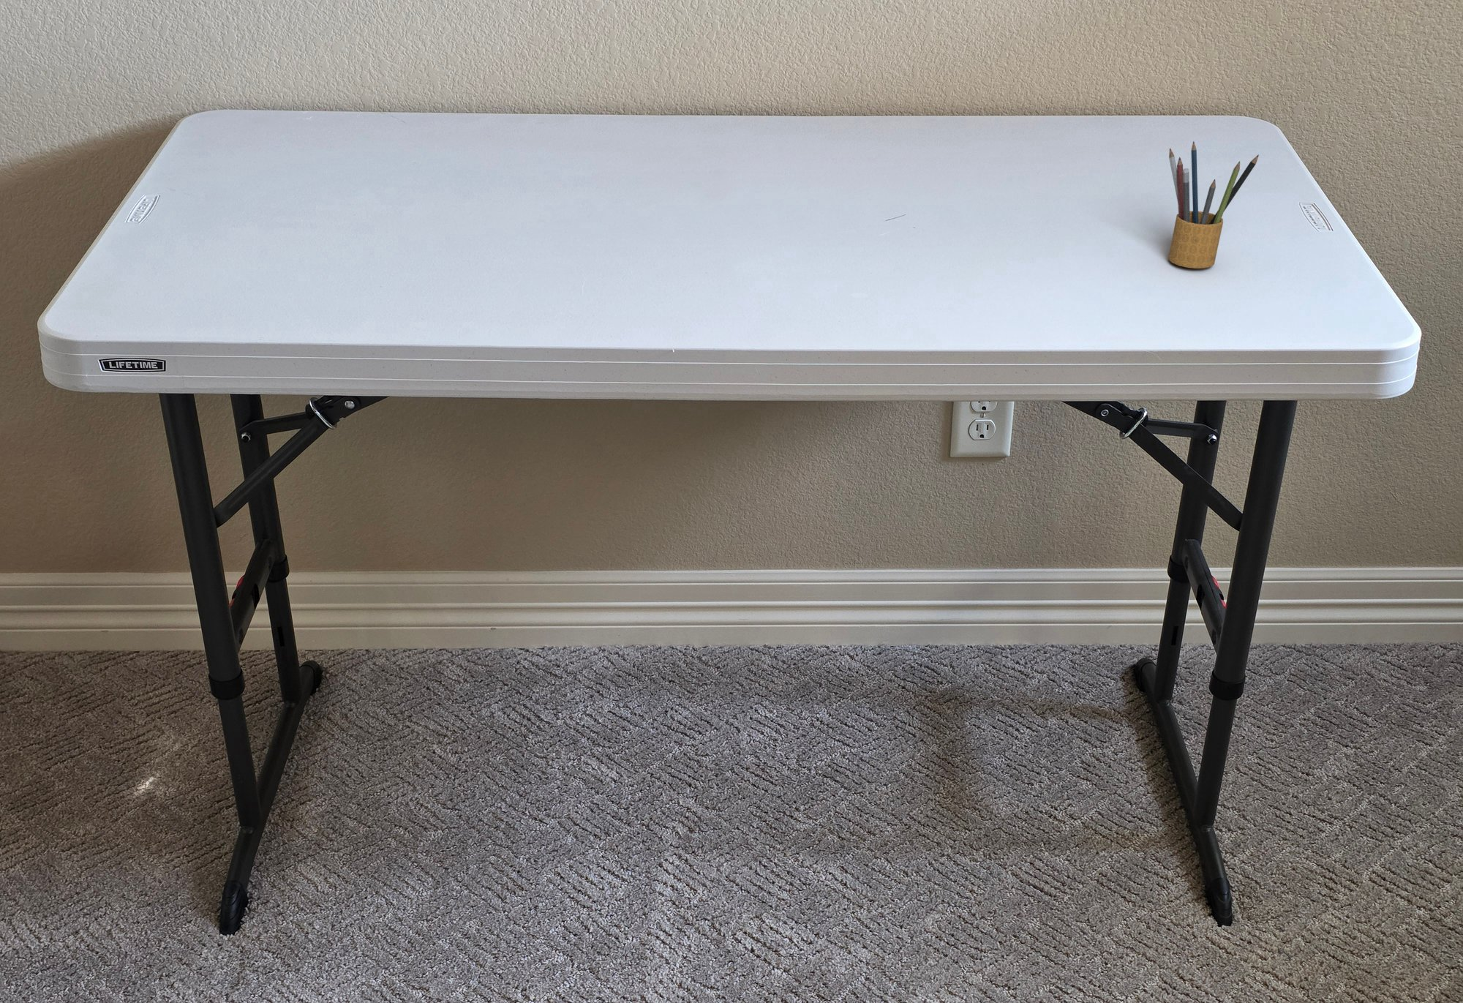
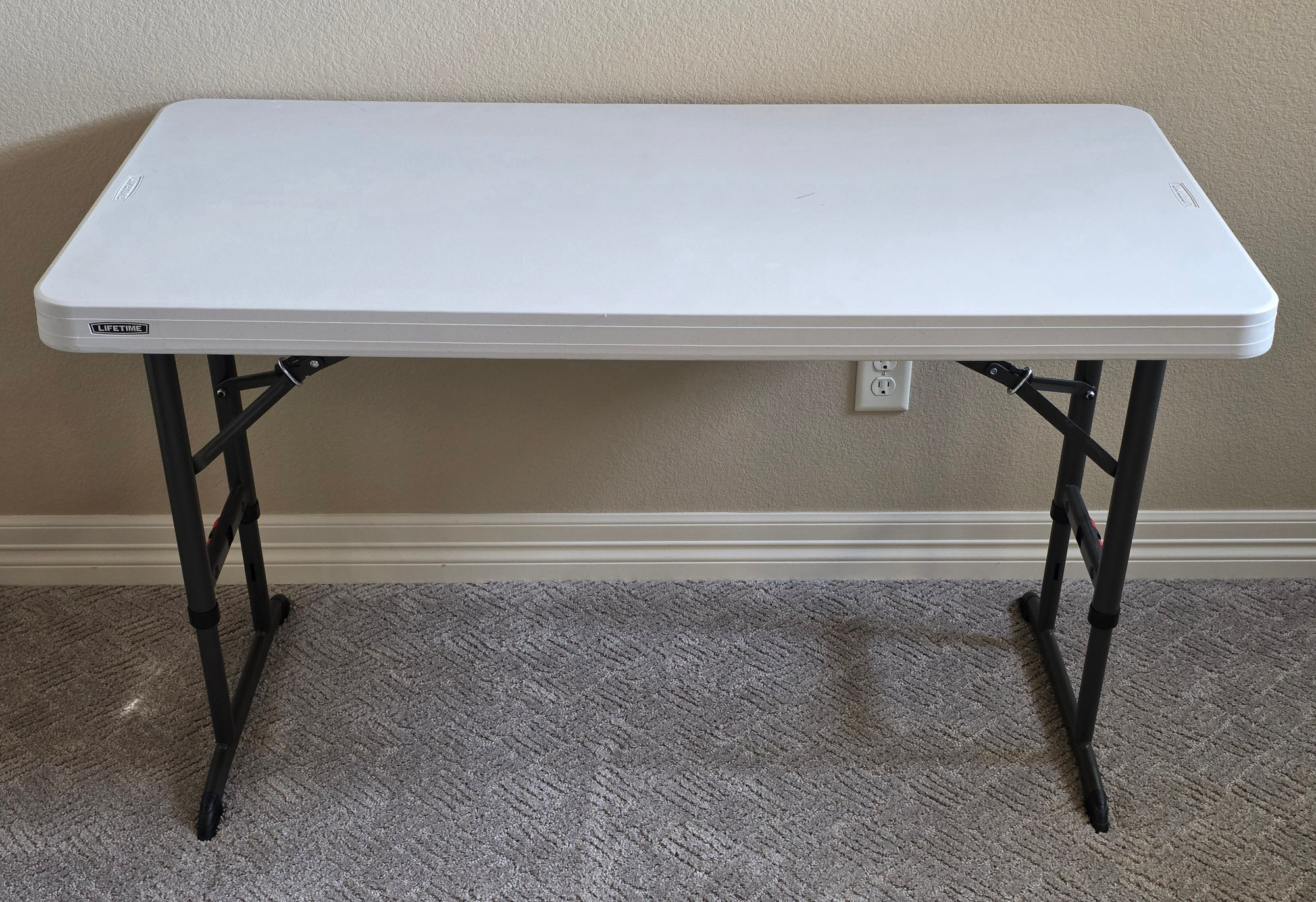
- pencil box [1168,140,1260,269]
